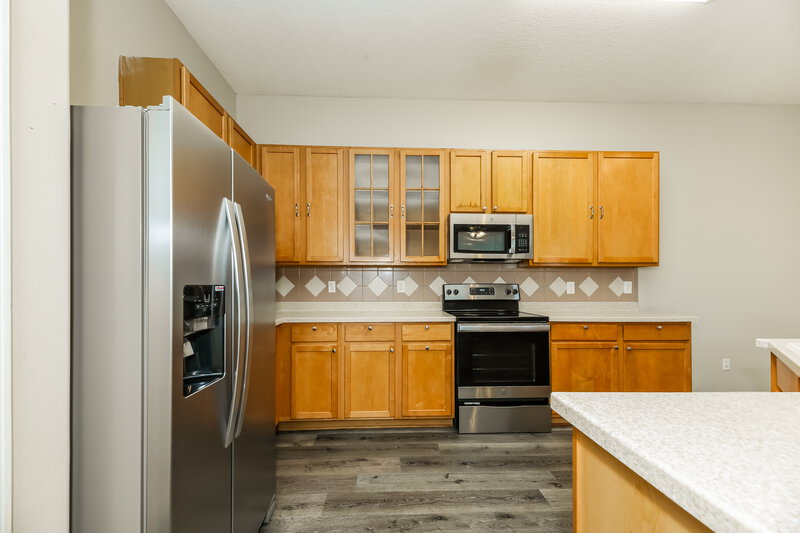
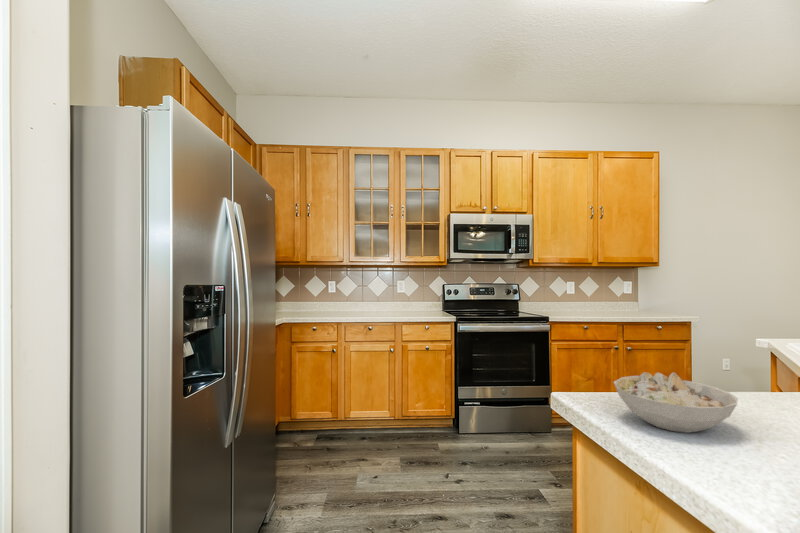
+ bowl [613,371,739,434]
